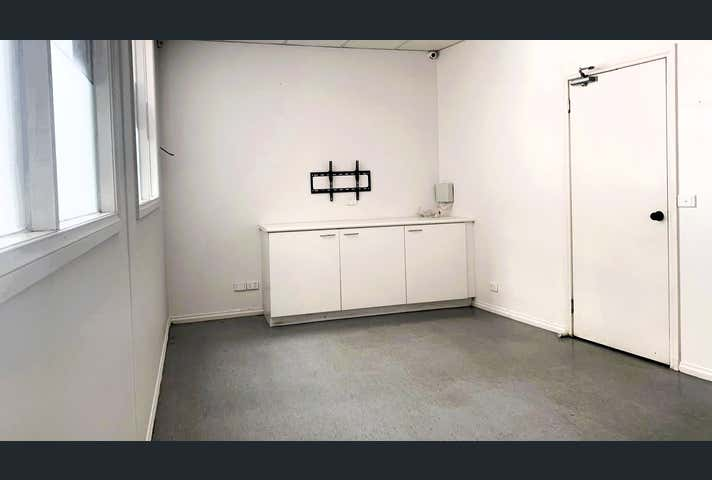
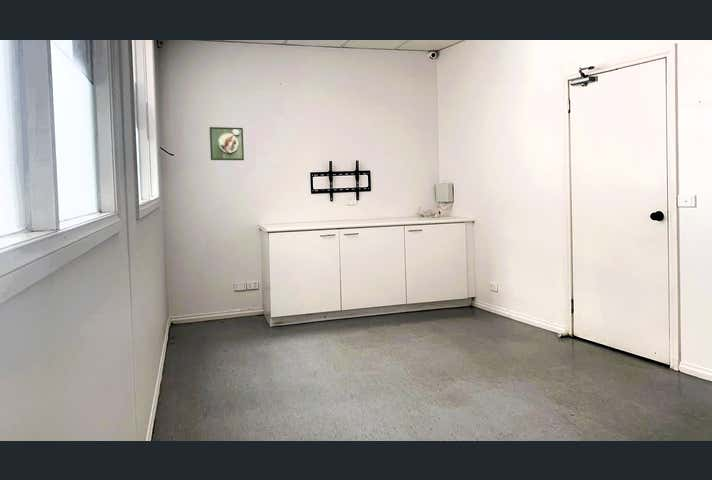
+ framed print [209,126,245,161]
